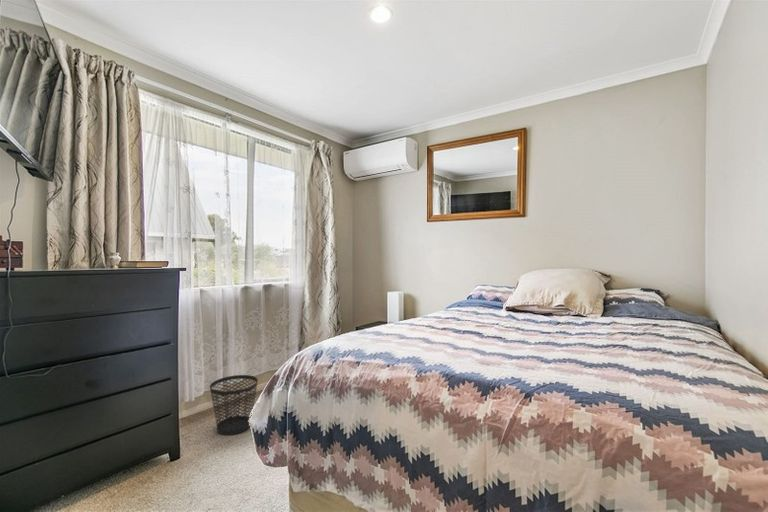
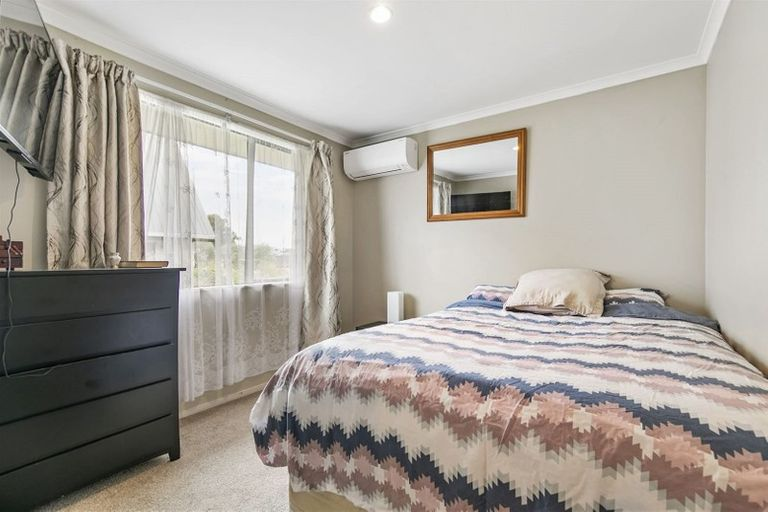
- wastebasket [209,374,259,436]
